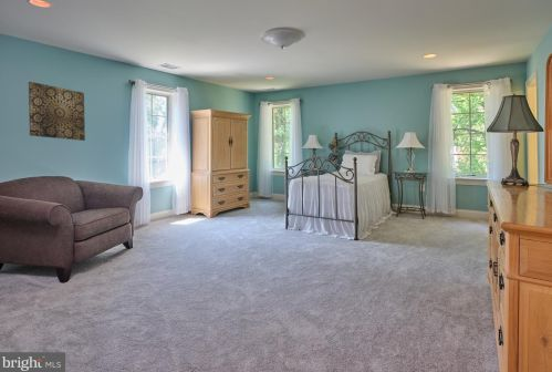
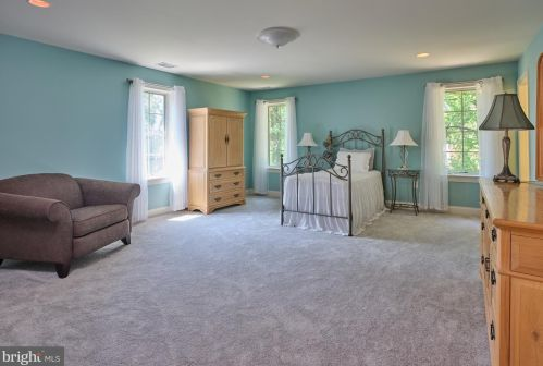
- wall art [28,81,86,142]
